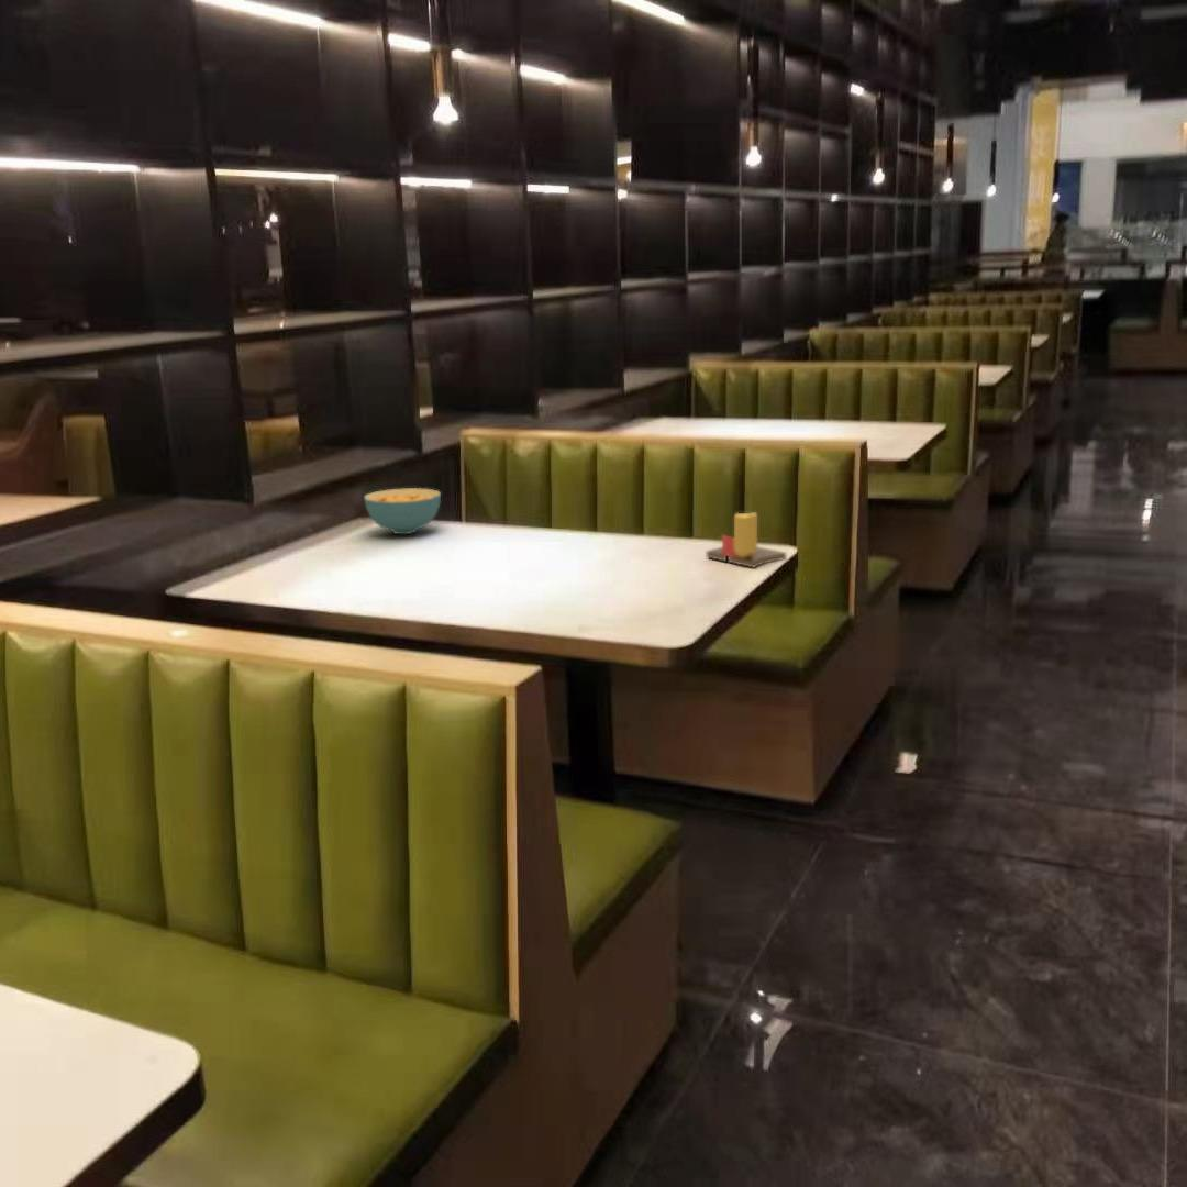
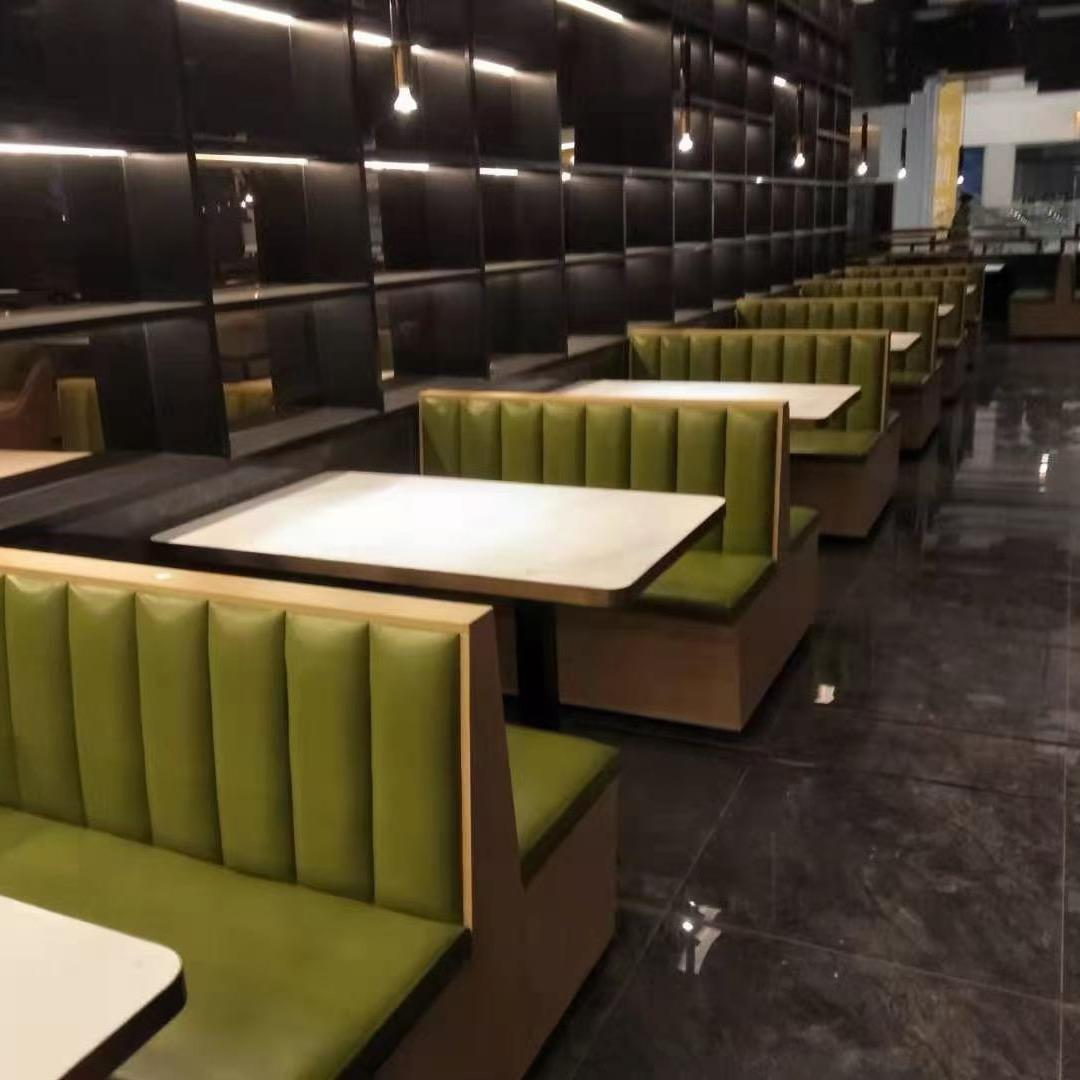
- candle [706,511,787,569]
- cereal bowl [364,487,442,535]
